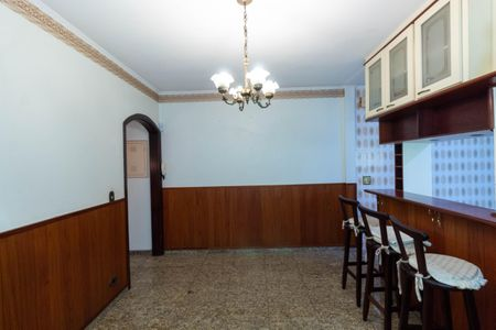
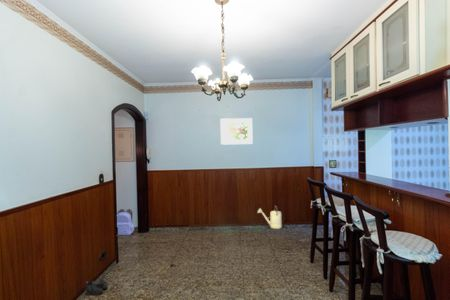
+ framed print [220,117,254,146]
+ backpack [116,208,135,236]
+ watering can [257,206,285,231]
+ boots [85,278,109,296]
